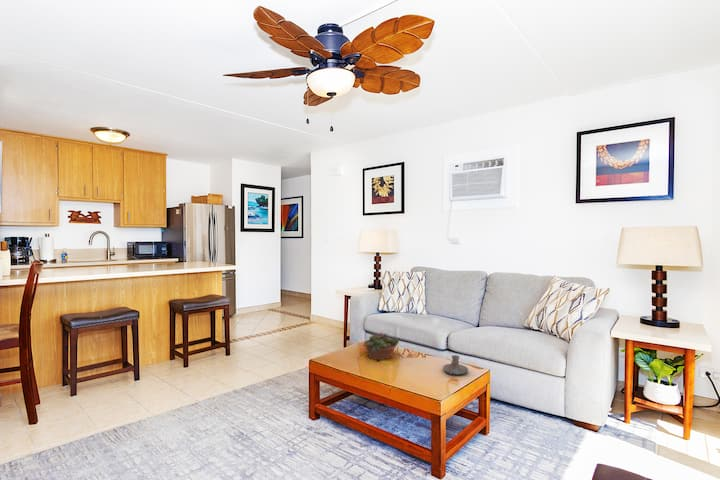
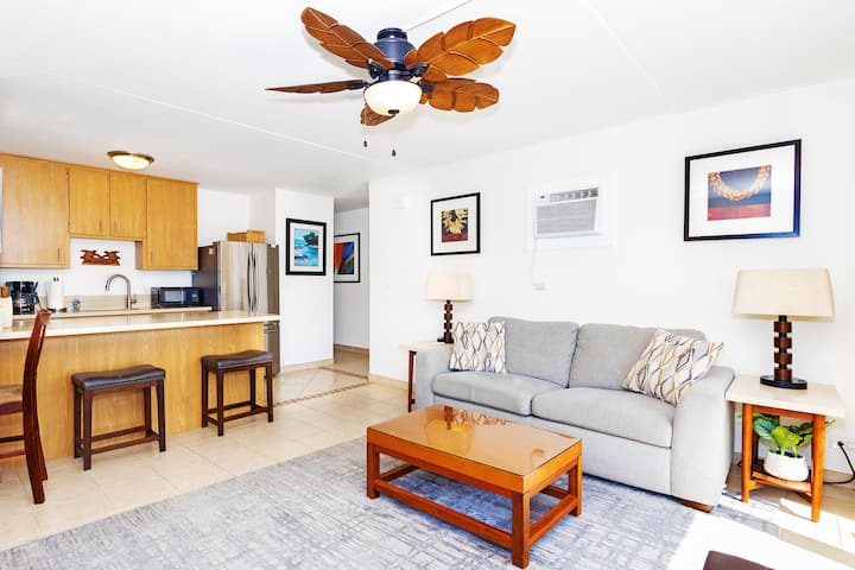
- succulent planter [362,331,400,361]
- candle holder [442,354,469,376]
